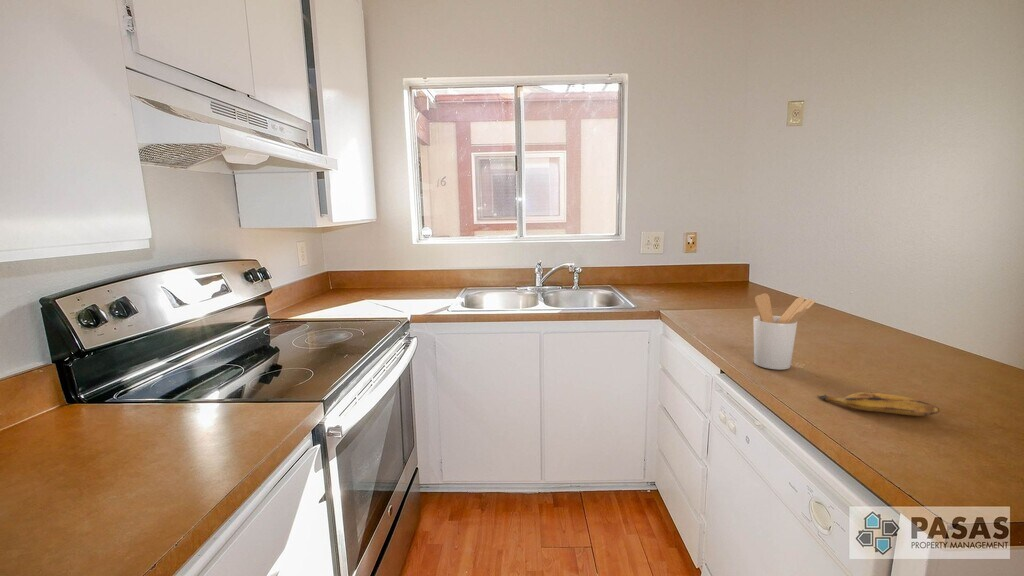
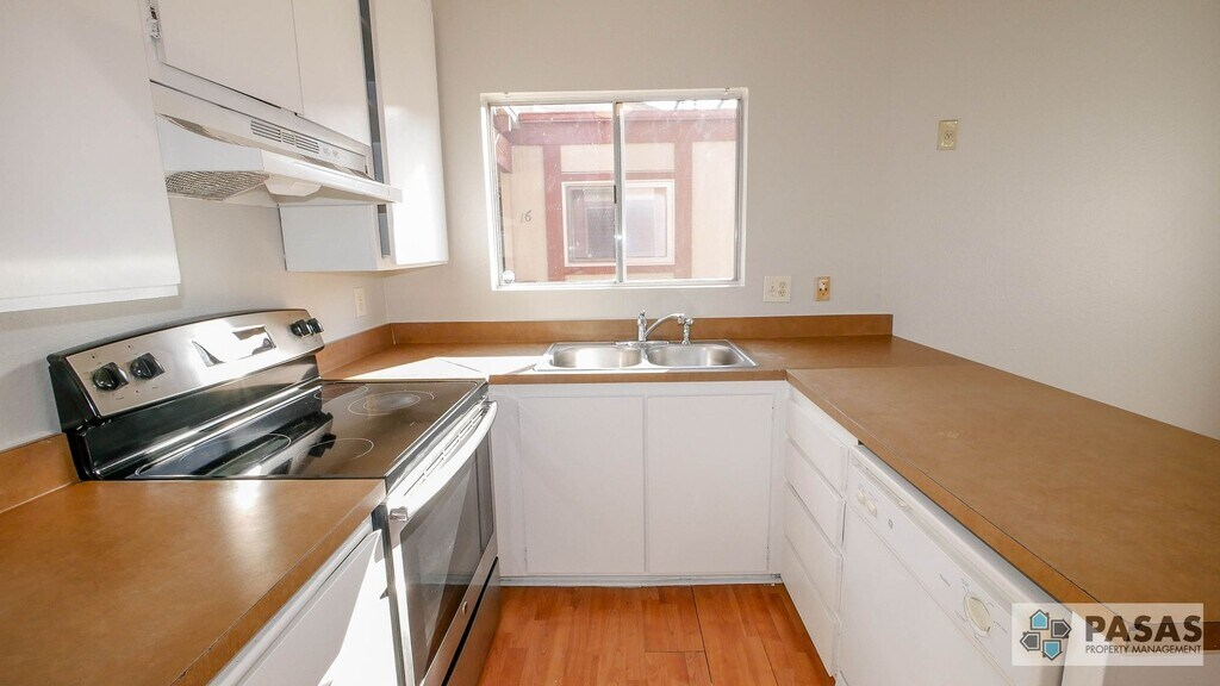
- utensil holder [752,293,816,371]
- banana [817,391,940,417]
